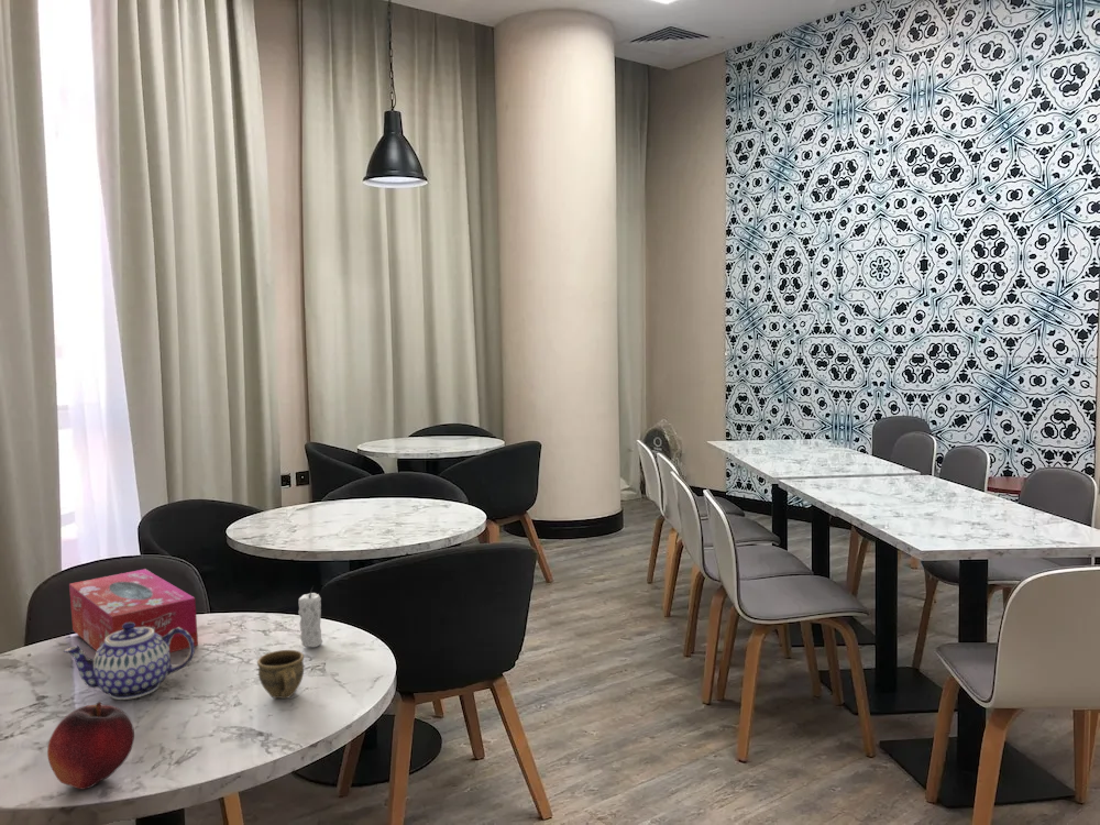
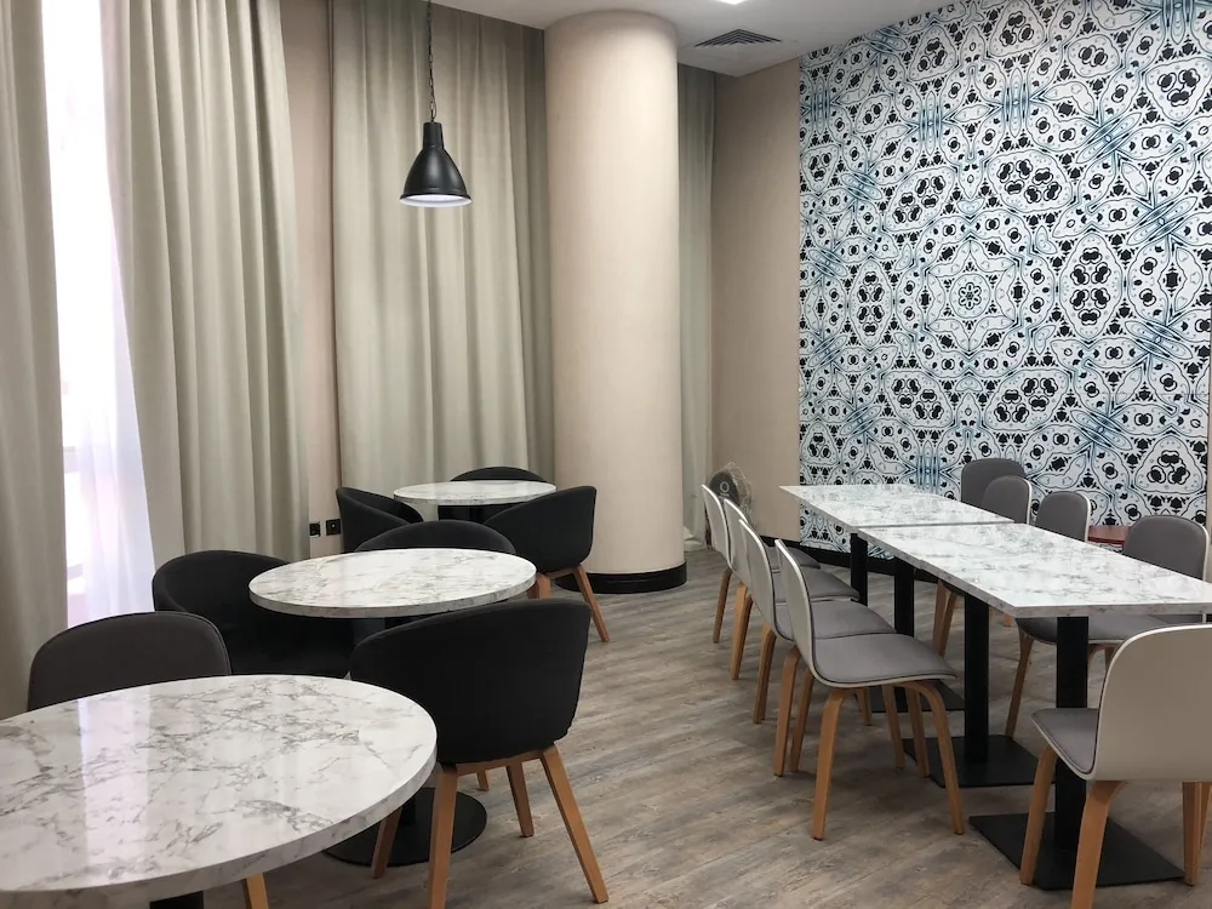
- teapot [63,622,196,701]
- cup [256,649,305,700]
- tissue box [68,568,199,653]
- fruit [46,702,135,791]
- candle [297,585,323,648]
